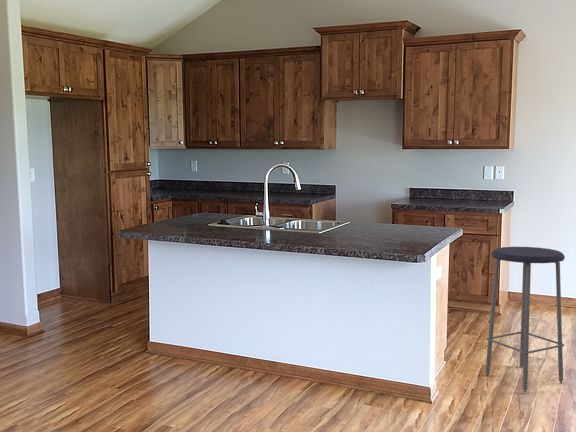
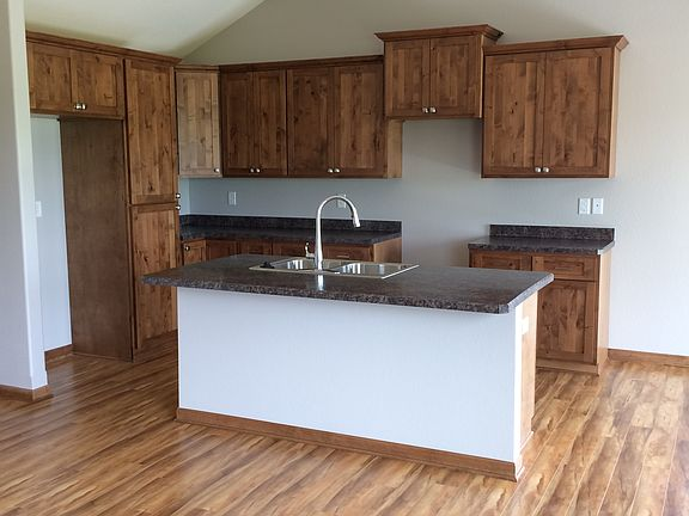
- bar stool [484,246,566,393]
